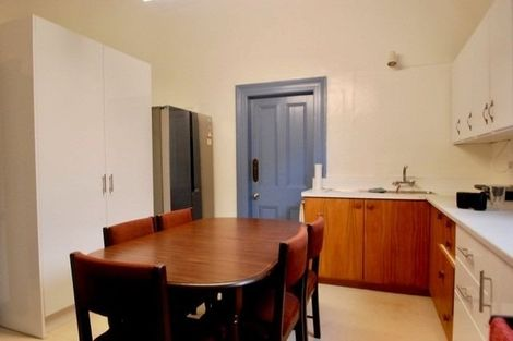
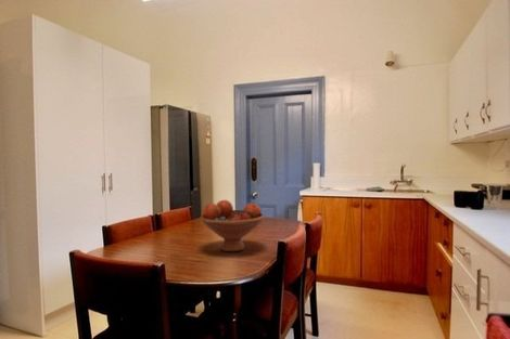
+ fruit bowl [199,199,265,252]
